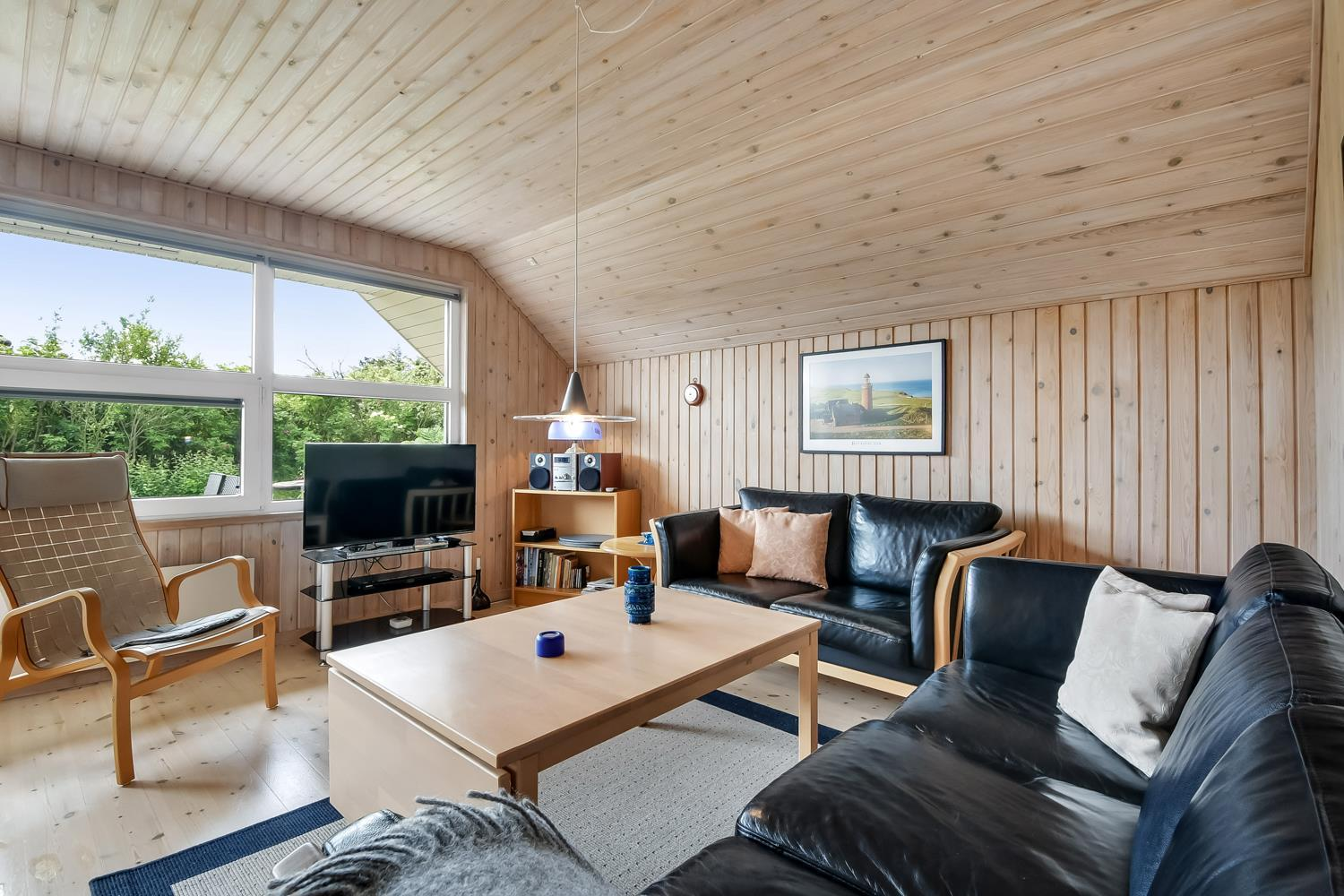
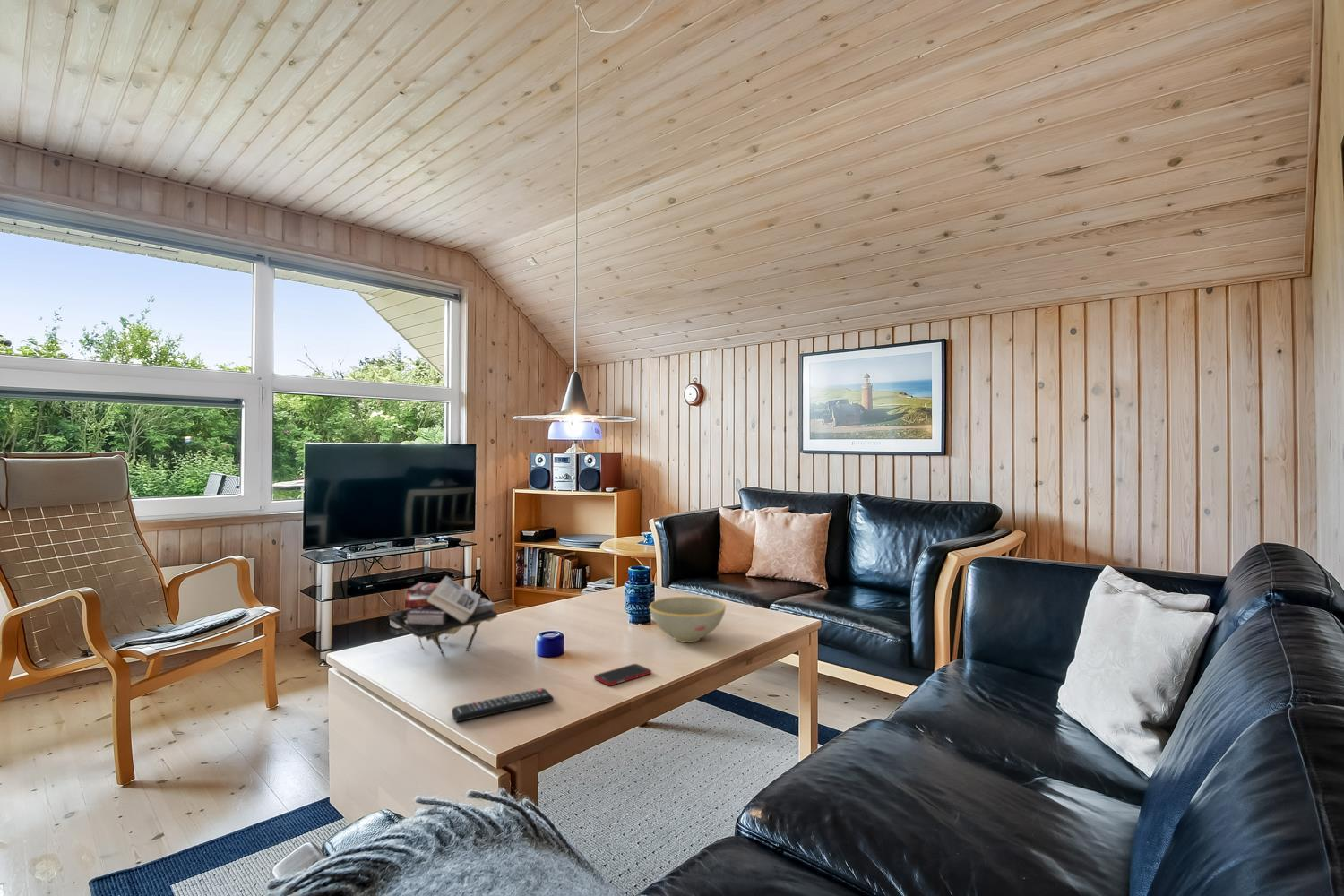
+ bowl [649,596,727,643]
+ remote control [451,687,555,723]
+ magazine [388,574,499,658]
+ cell phone [593,663,652,686]
